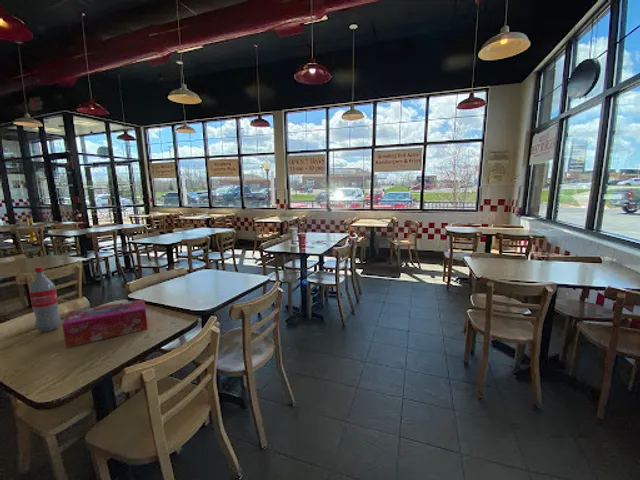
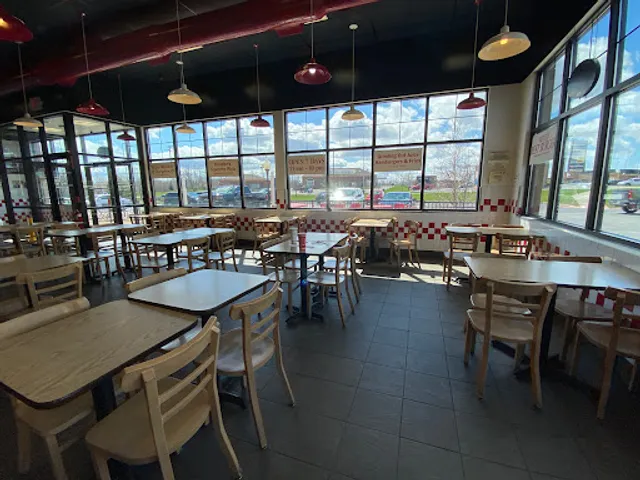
- pop [28,266,62,333]
- tissue box [61,298,149,348]
